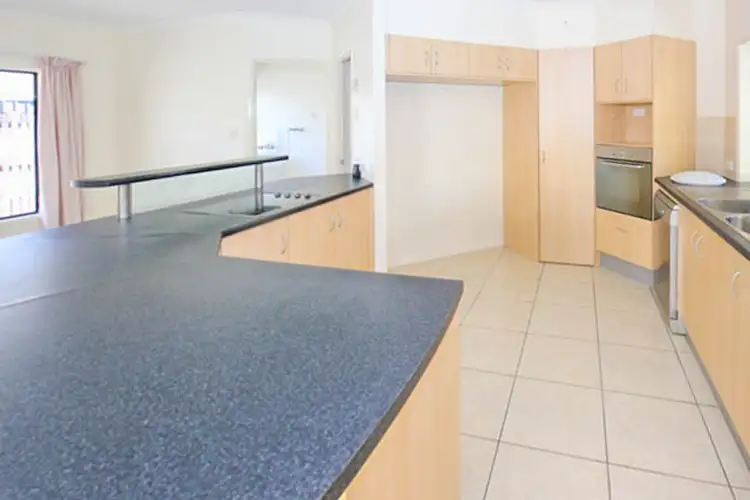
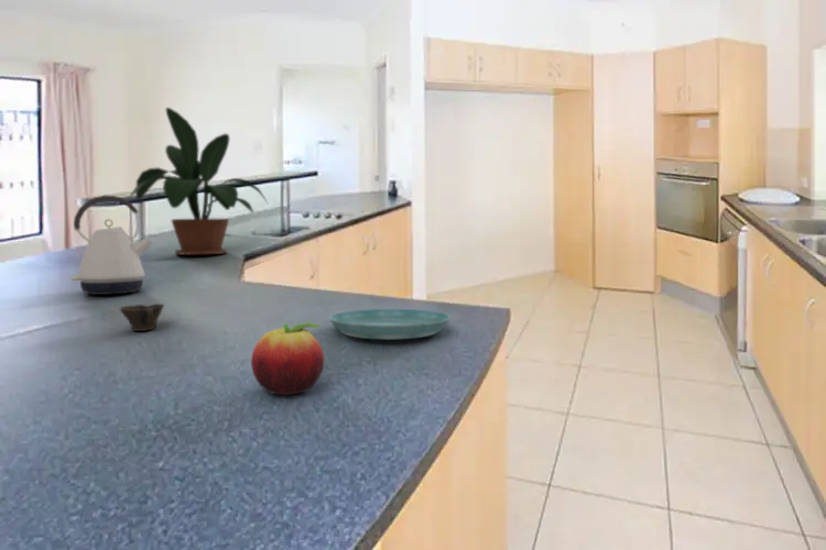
+ fruit [250,321,325,396]
+ kettle [70,195,154,296]
+ saucer [328,308,452,341]
+ cup [118,302,165,332]
+ potted plant [127,107,269,255]
